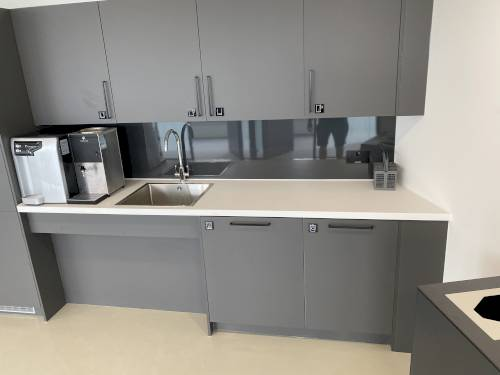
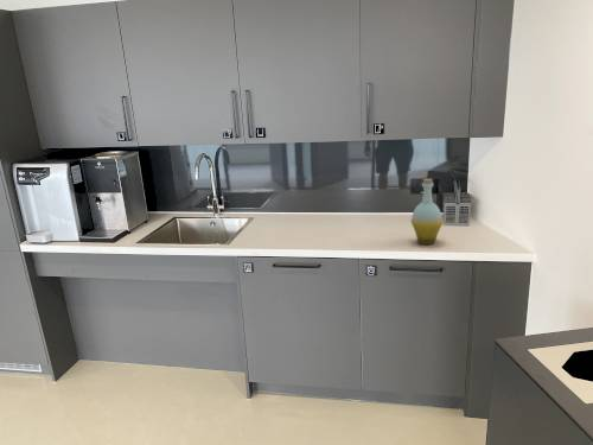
+ bottle [410,178,445,246]
